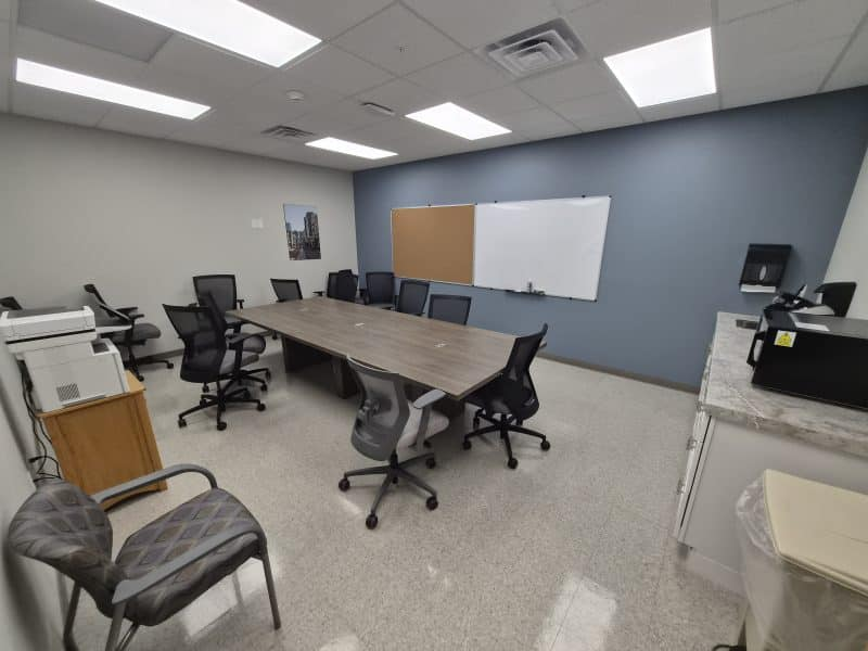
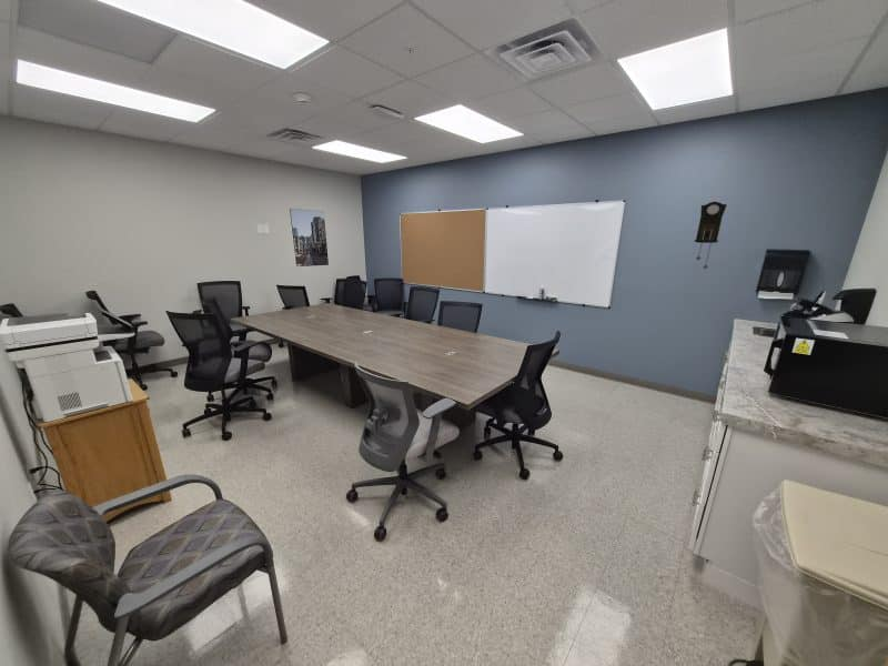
+ pendulum clock [694,201,728,270]
